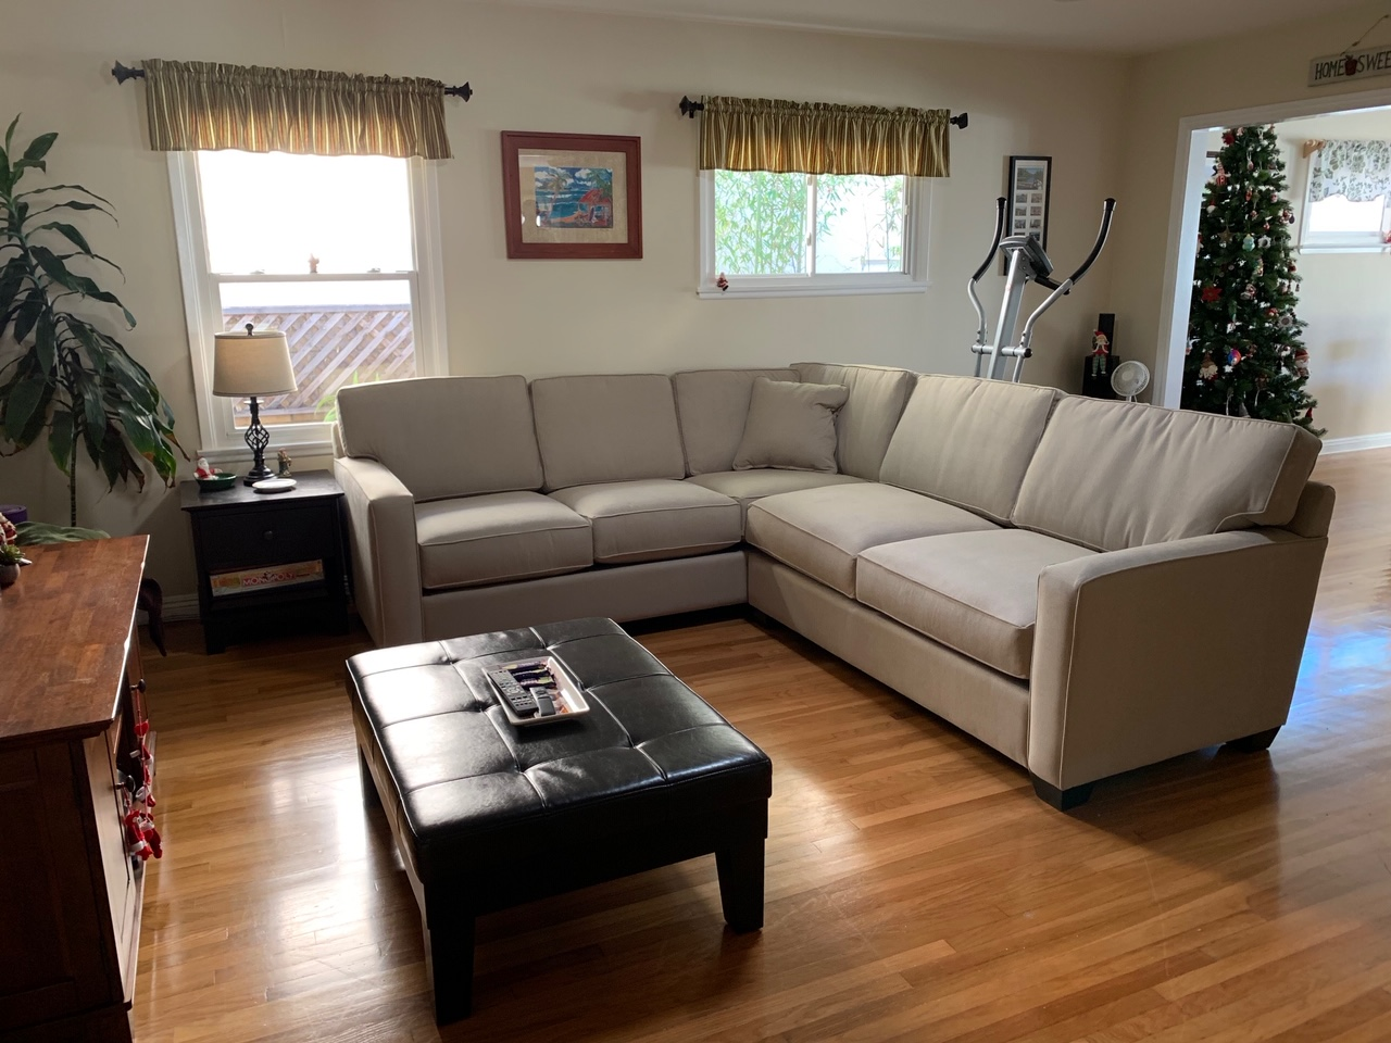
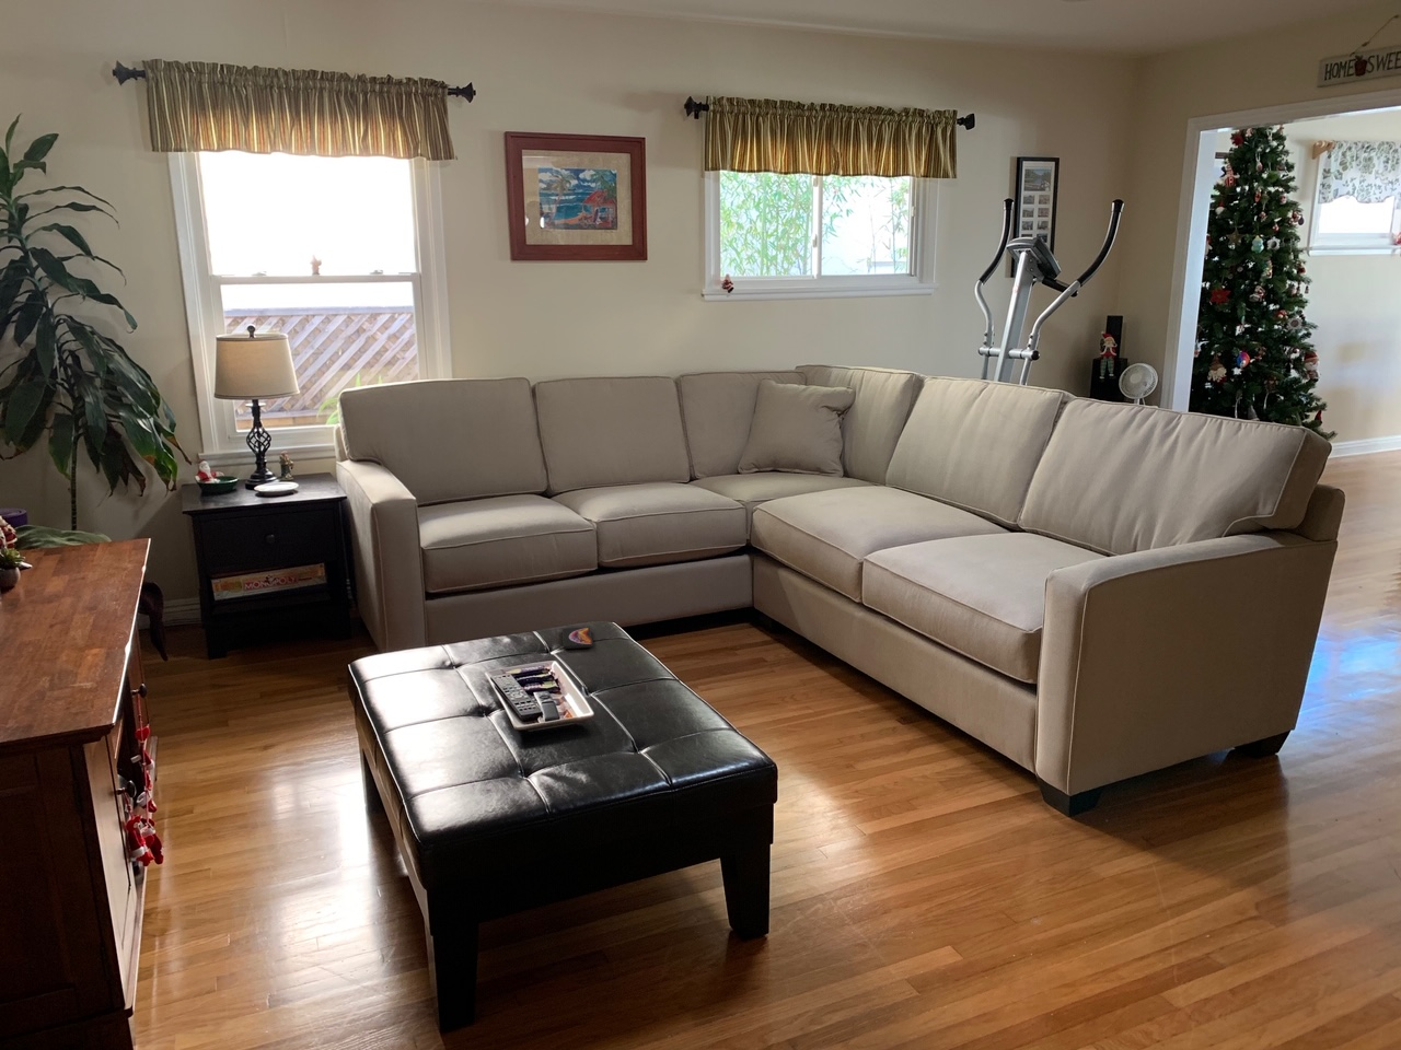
+ smartphone [562,625,595,650]
